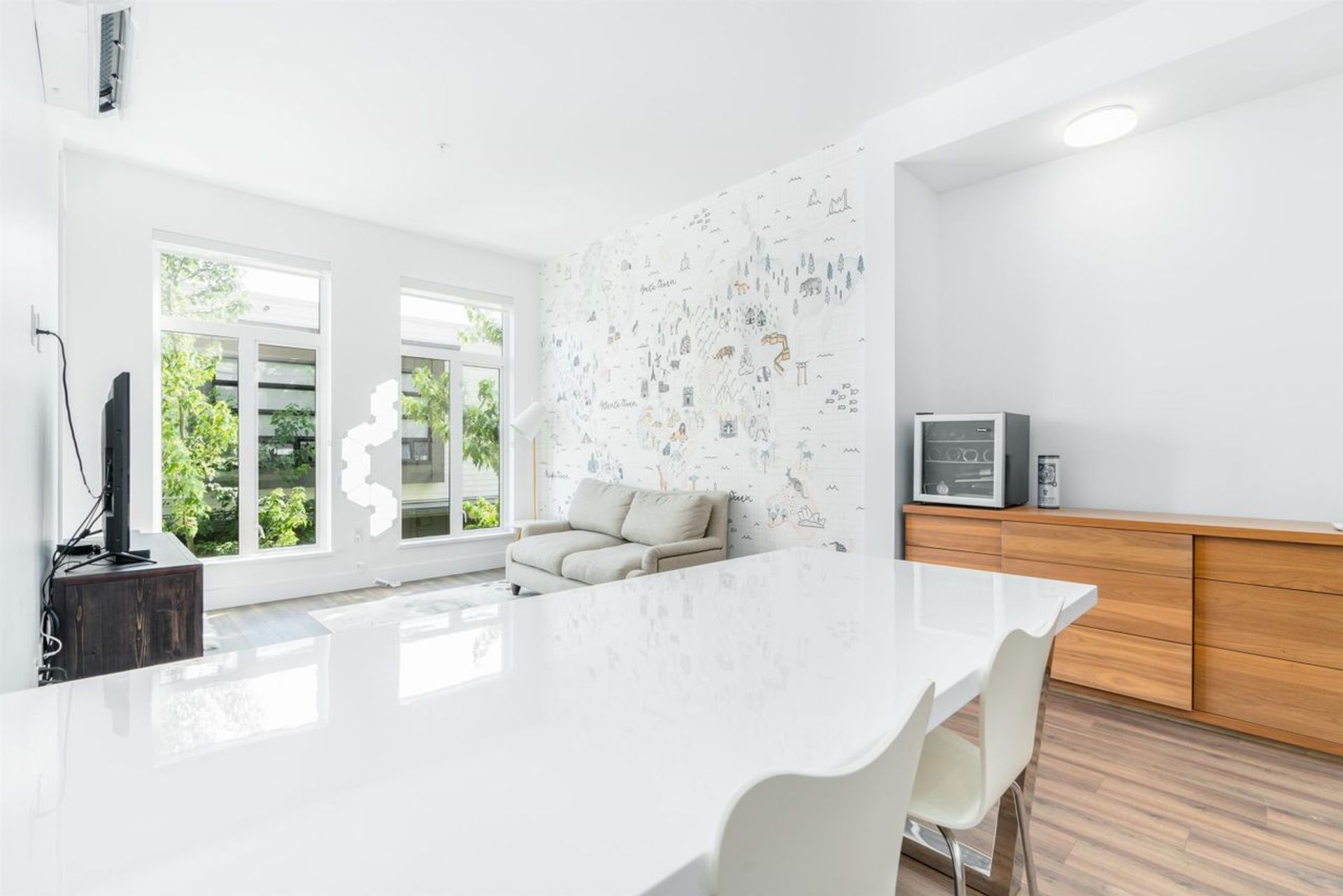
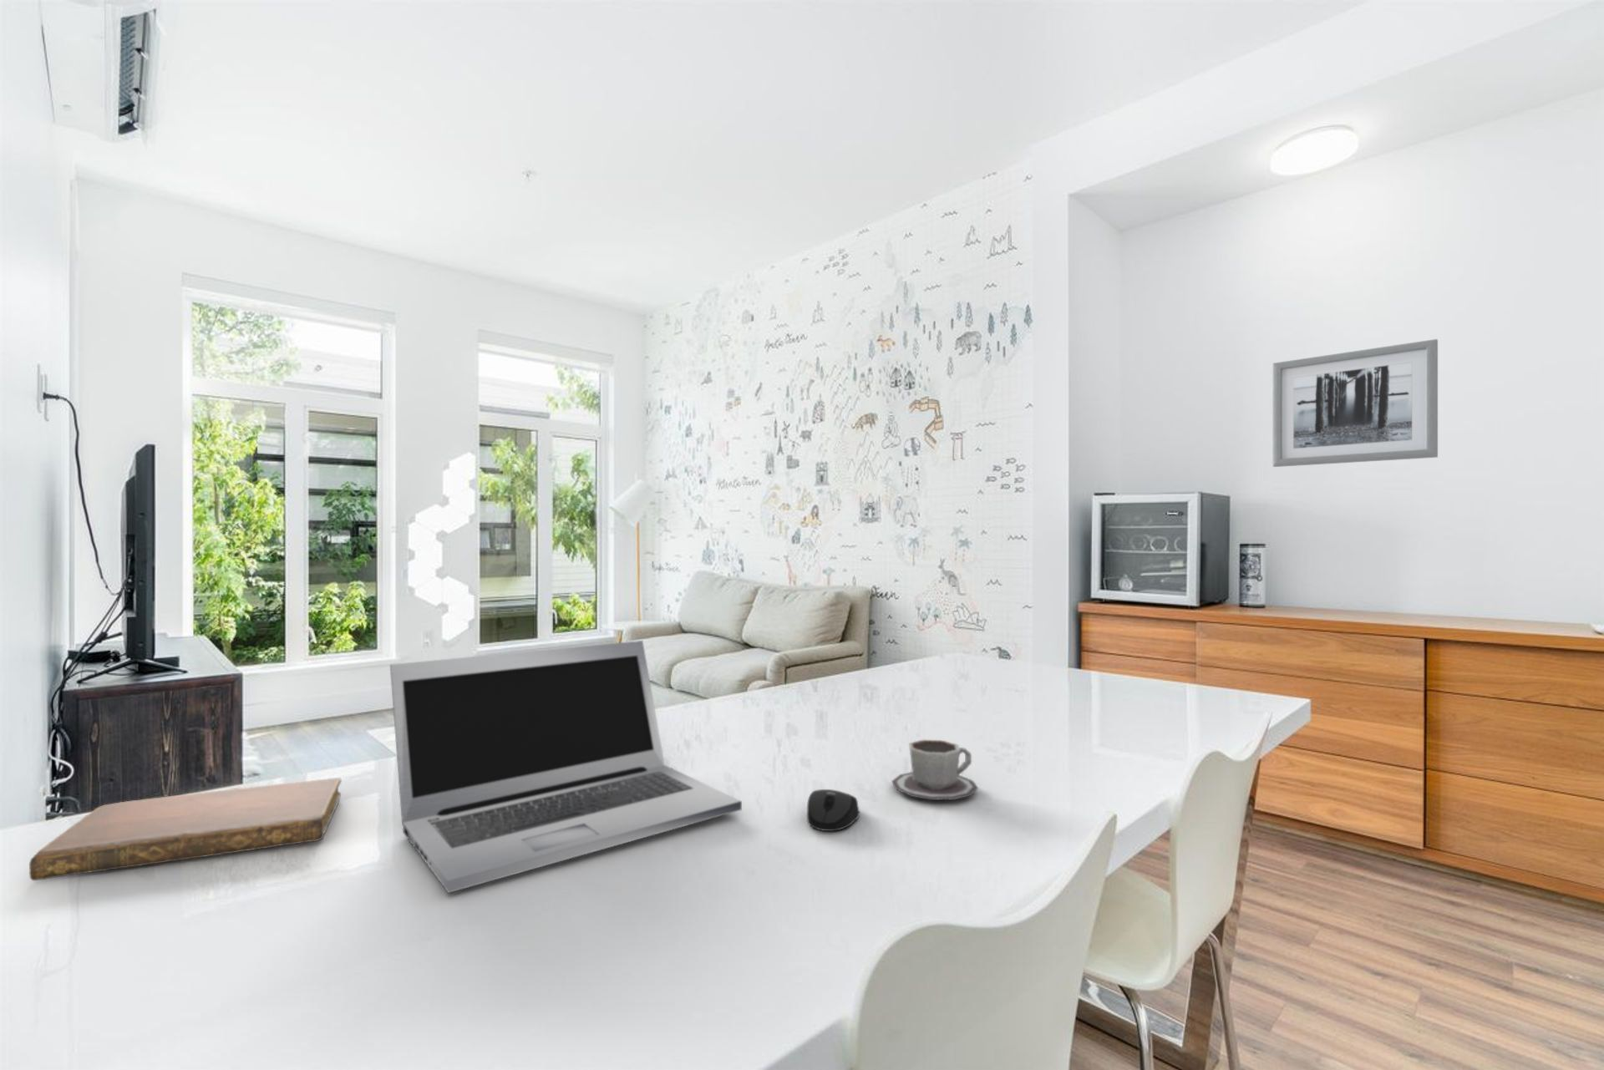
+ cup [891,738,979,801]
+ notebook [29,776,343,881]
+ mouse [806,788,860,832]
+ laptop [389,640,743,893]
+ wall art [1272,338,1439,468]
